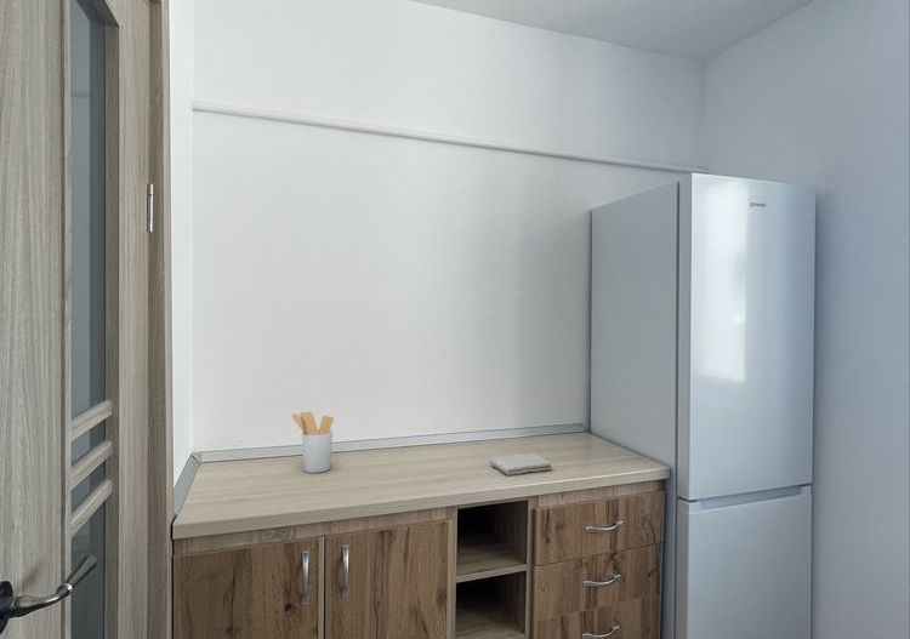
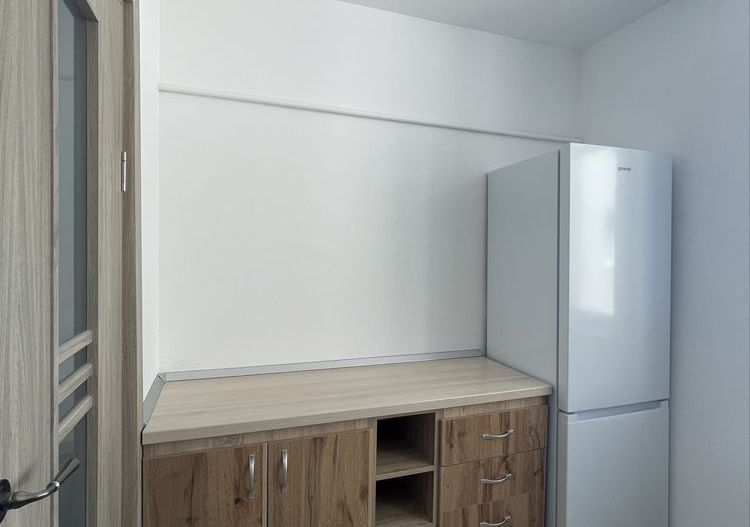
- washcloth [489,452,552,477]
- utensil holder [291,410,335,474]
